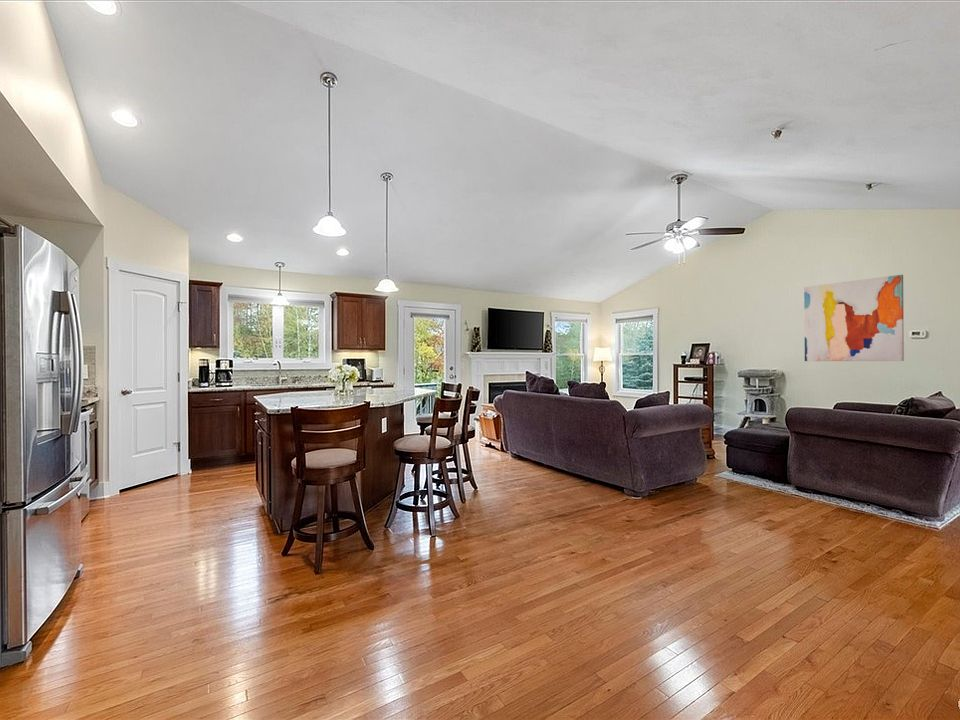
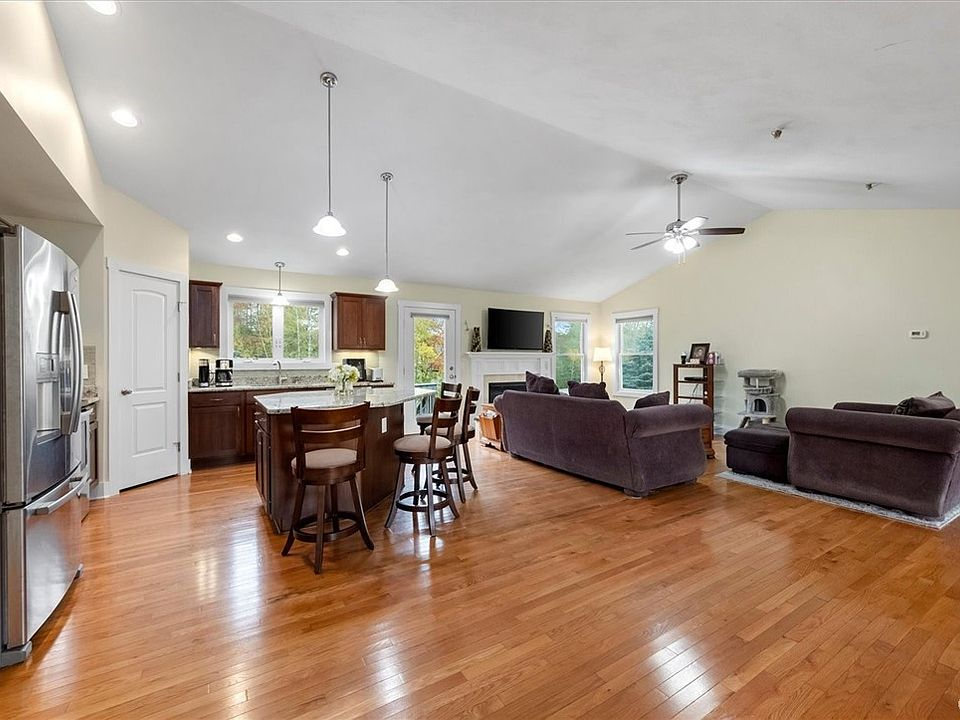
- wall art [803,274,905,362]
